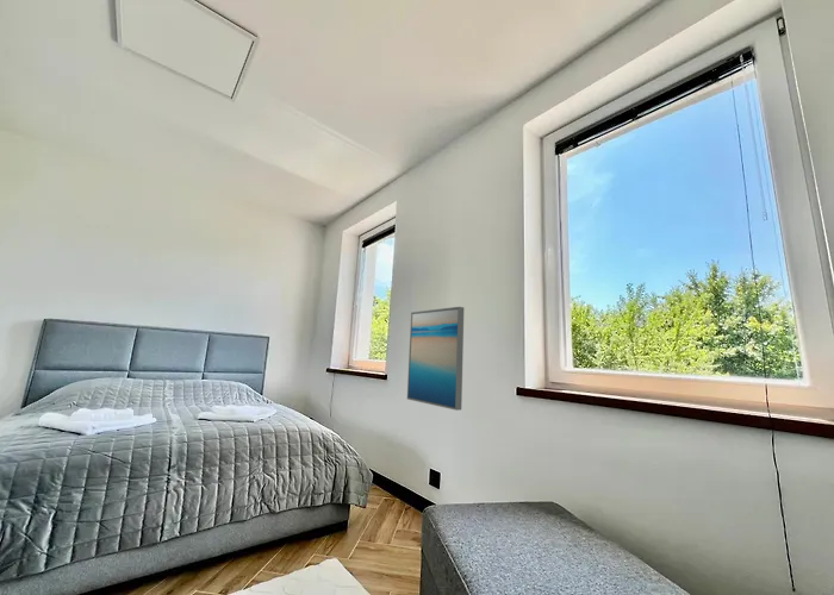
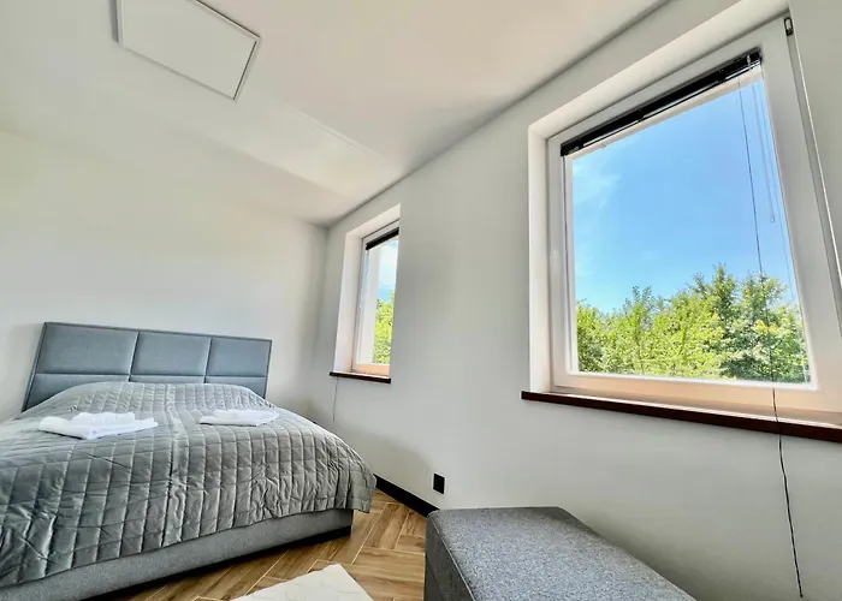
- wall art [406,306,465,412]
